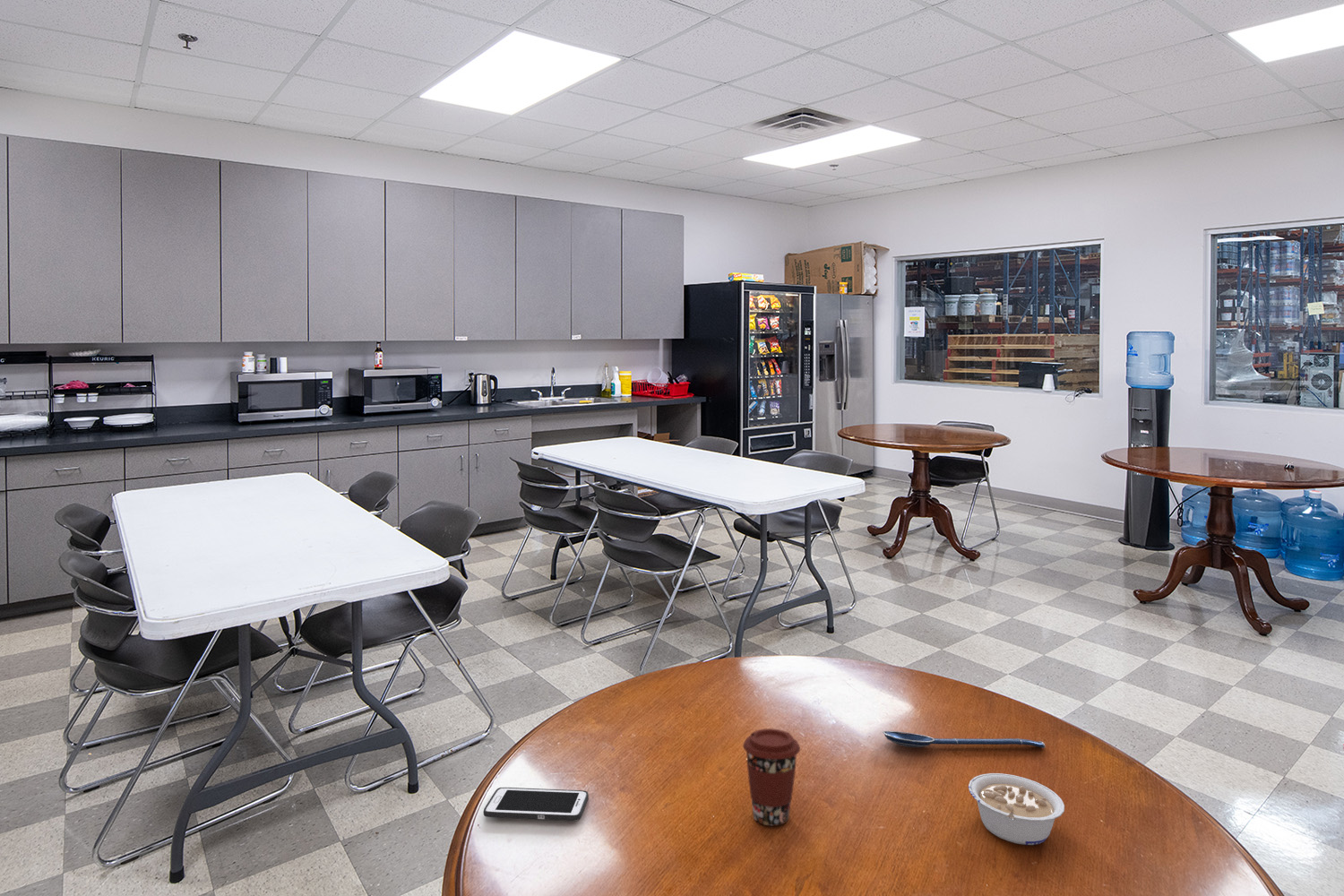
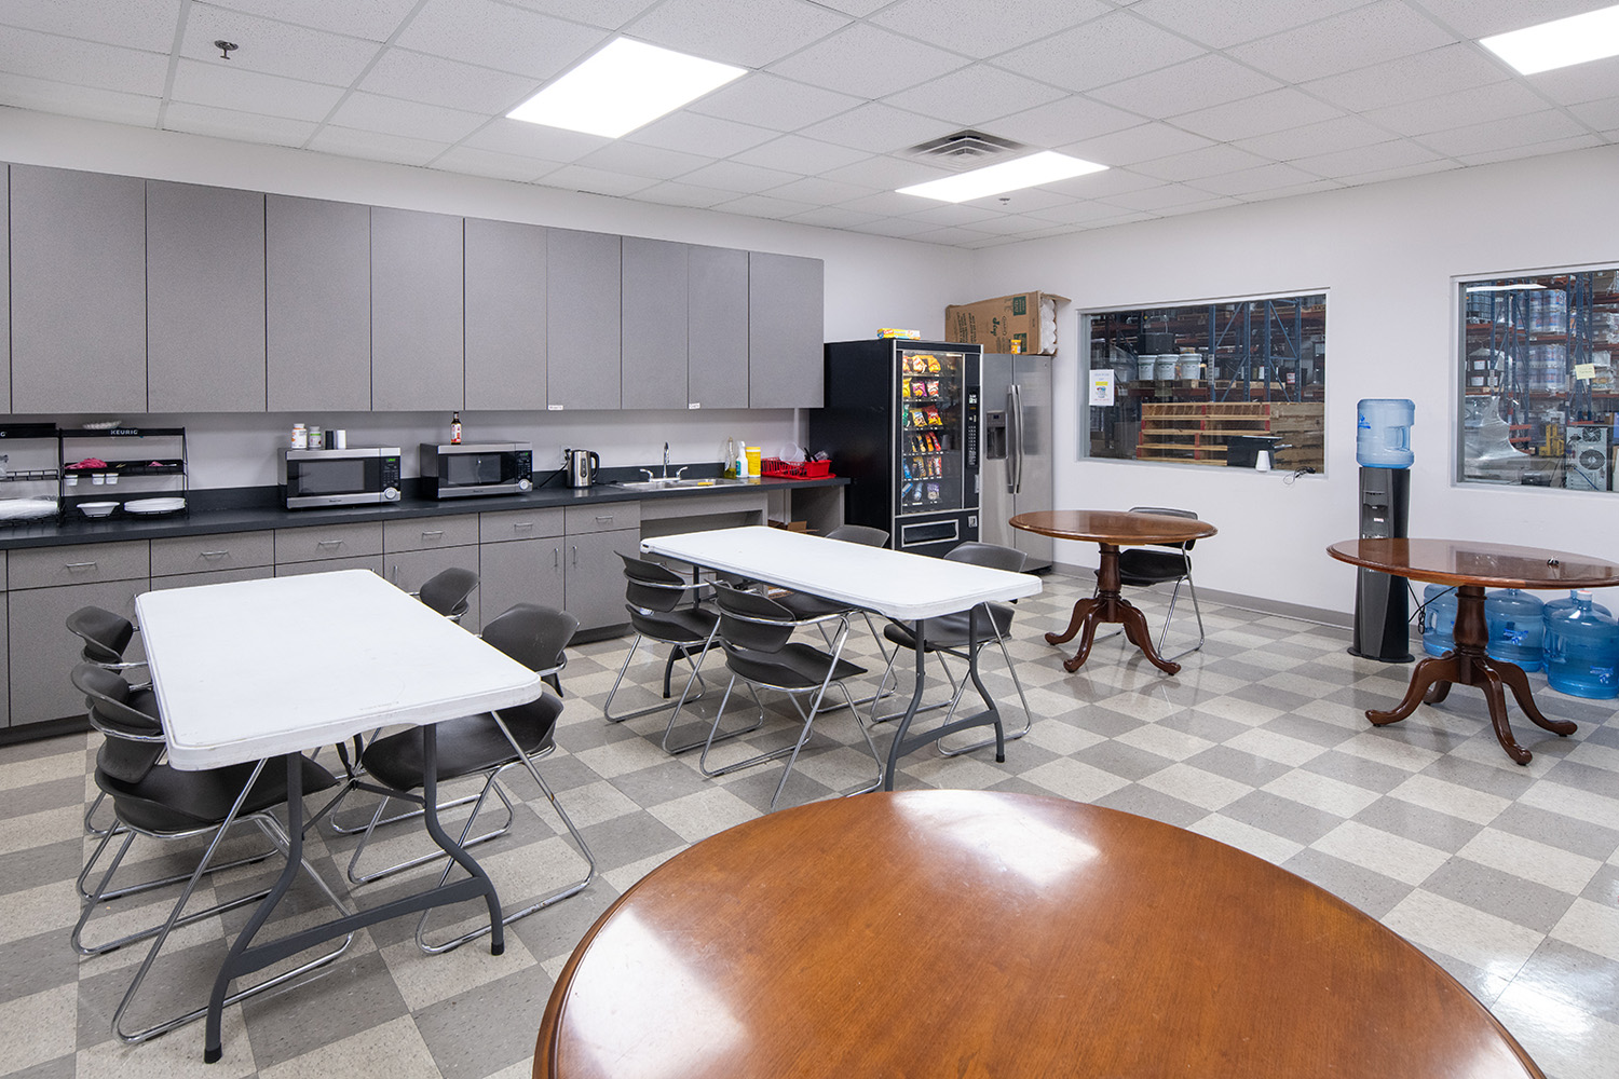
- spoon [882,730,1046,749]
- cell phone [483,787,590,822]
- legume [968,772,1065,846]
- coffee cup [742,728,801,827]
